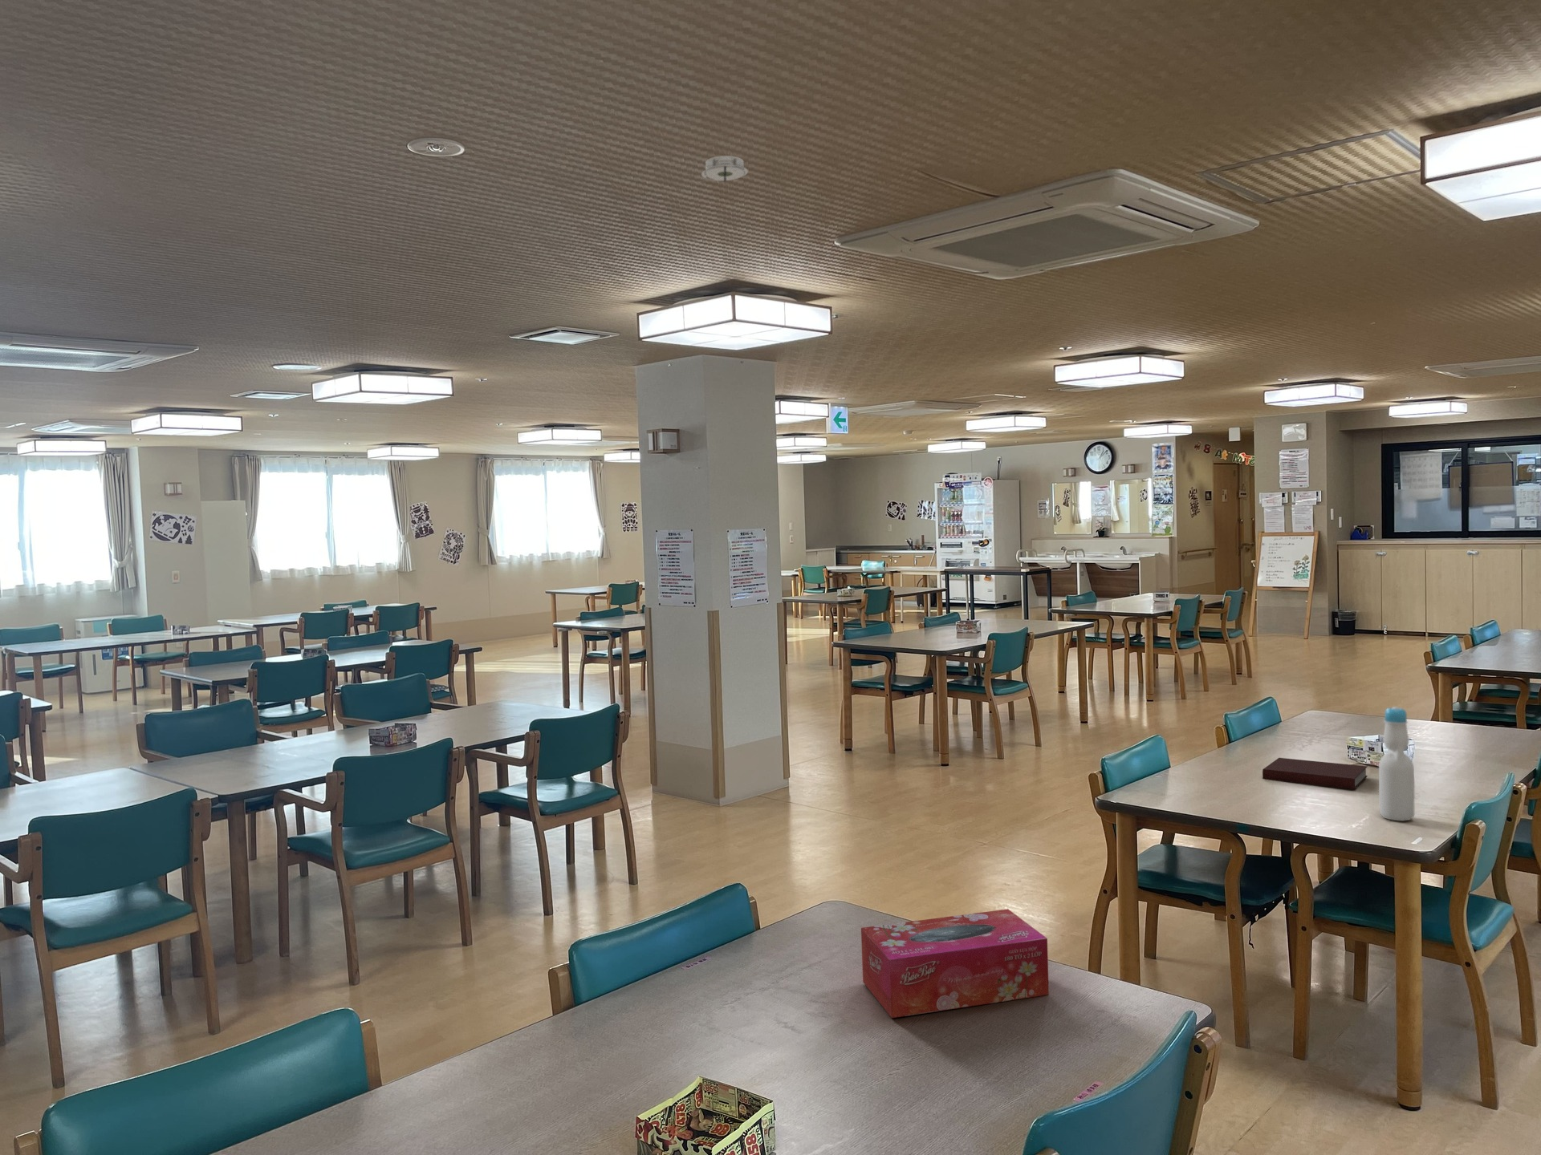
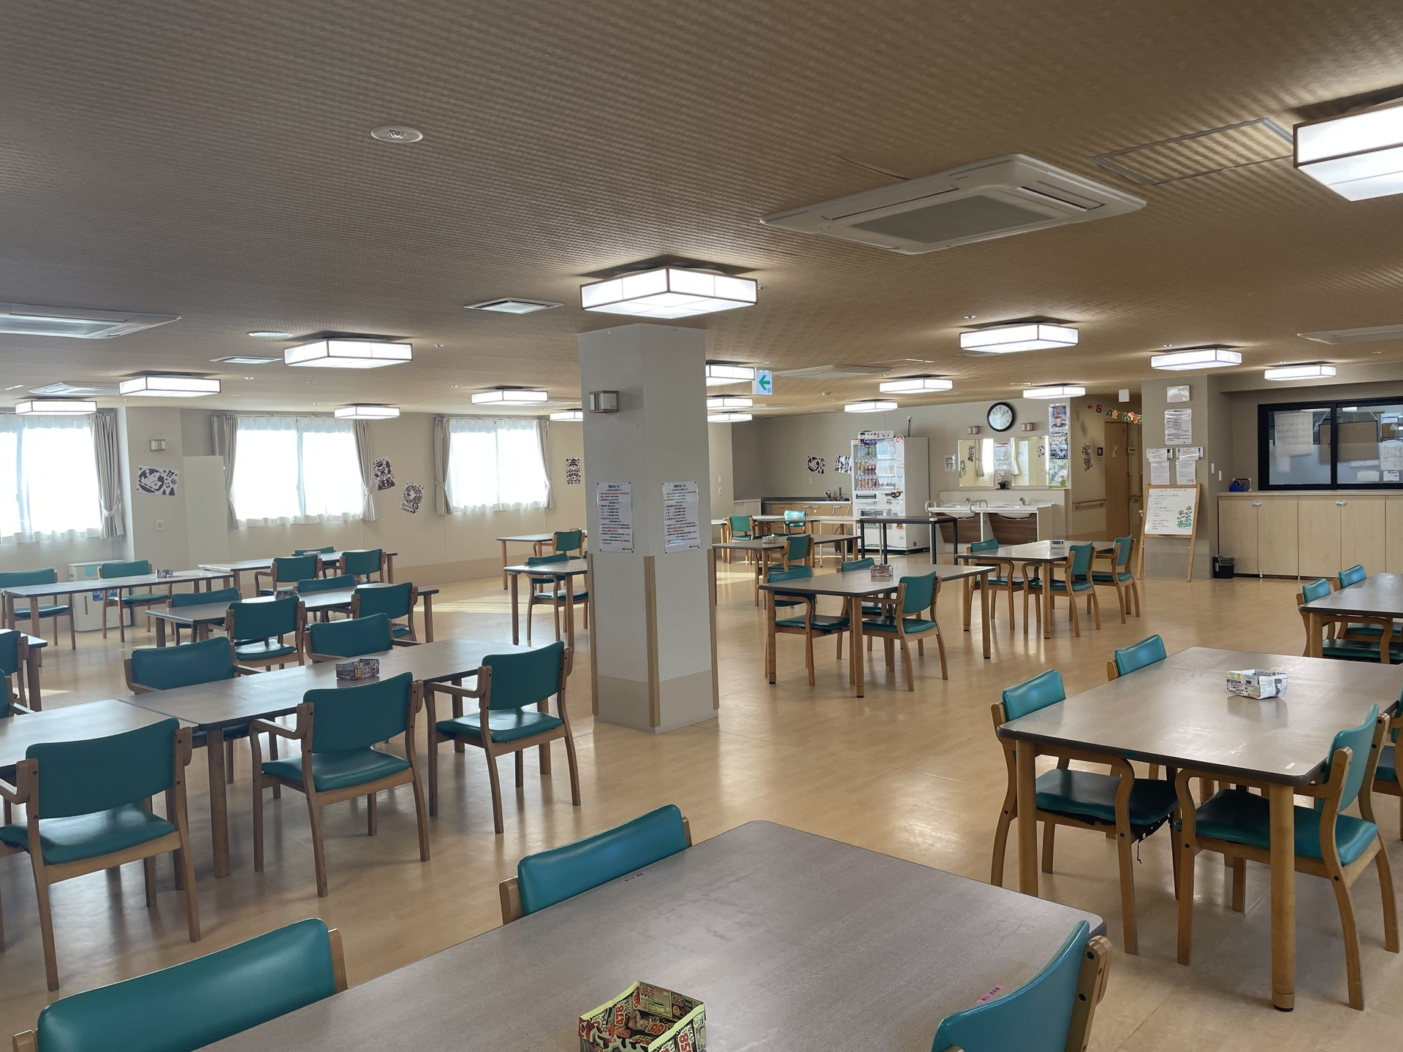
- bottle [1378,706,1415,821]
- notebook [1262,757,1369,790]
- tissue box [860,907,1050,1019]
- smoke detector [699,155,749,183]
